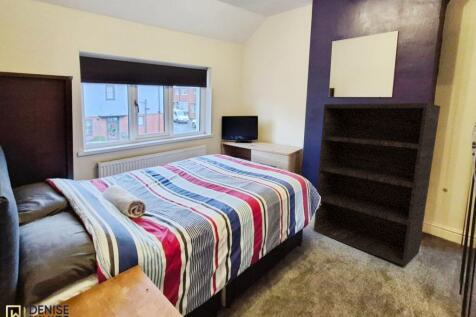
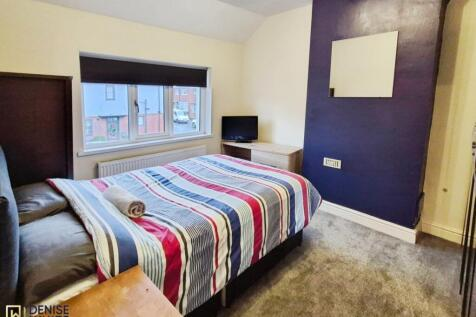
- bookshelf [313,102,441,267]
